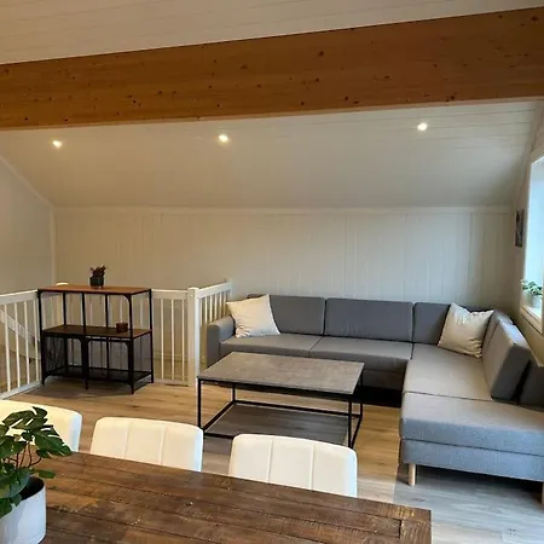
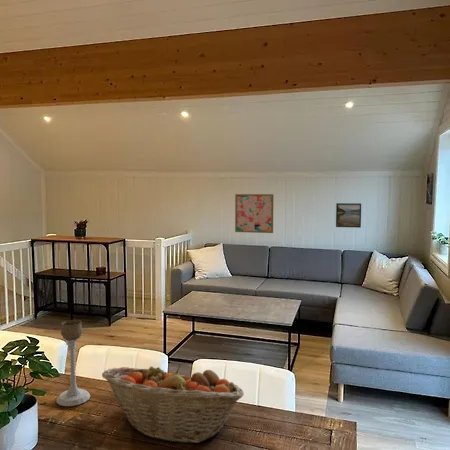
+ wall art [234,193,274,234]
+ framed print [335,202,362,229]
+ candle holder [55,319,91,407]
+ fruit basket [101,363,245,444]
